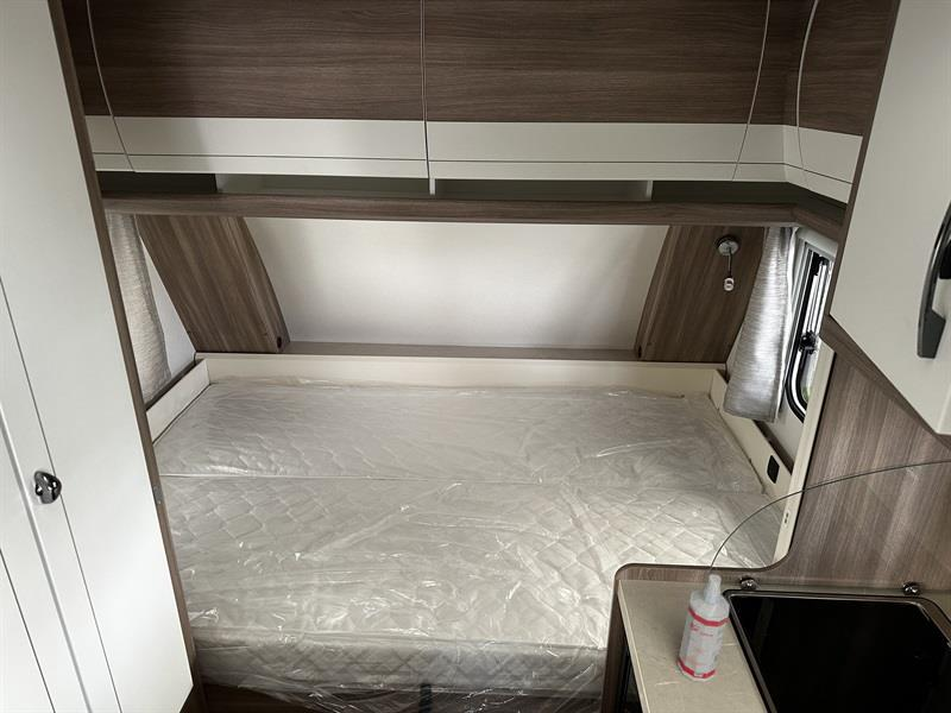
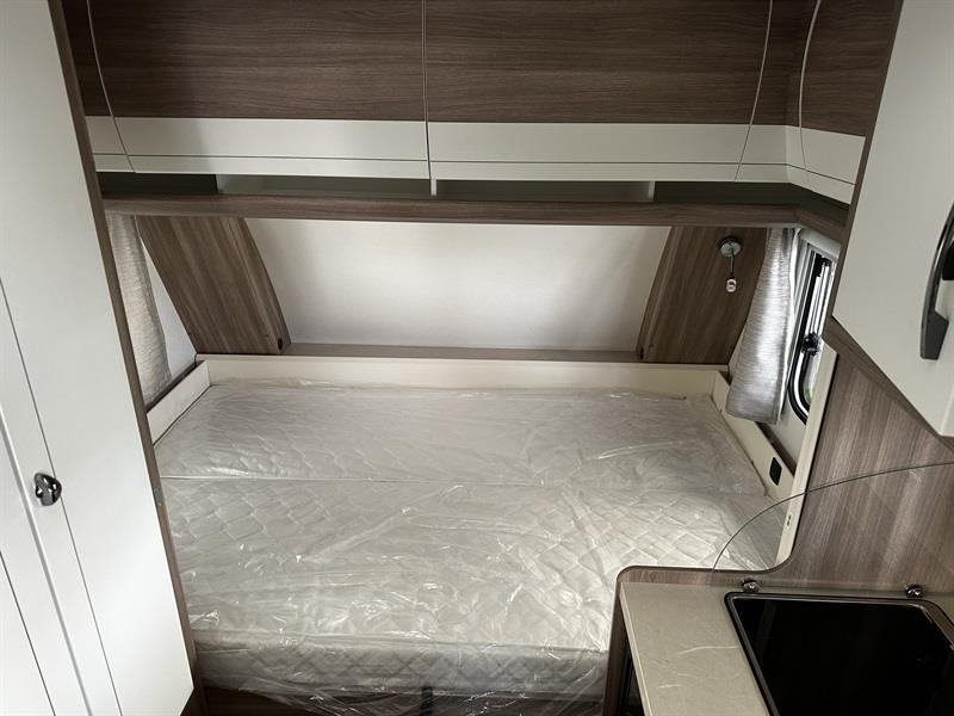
- spray bottle [676,573,731,683]
